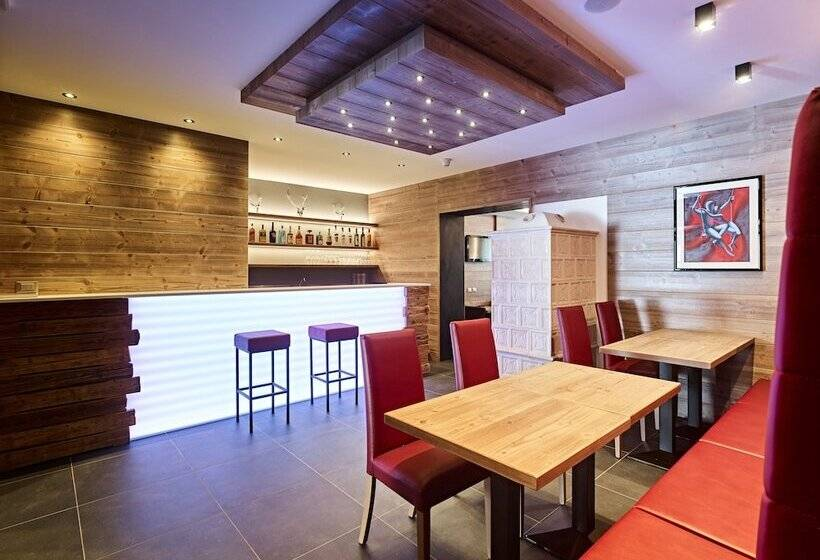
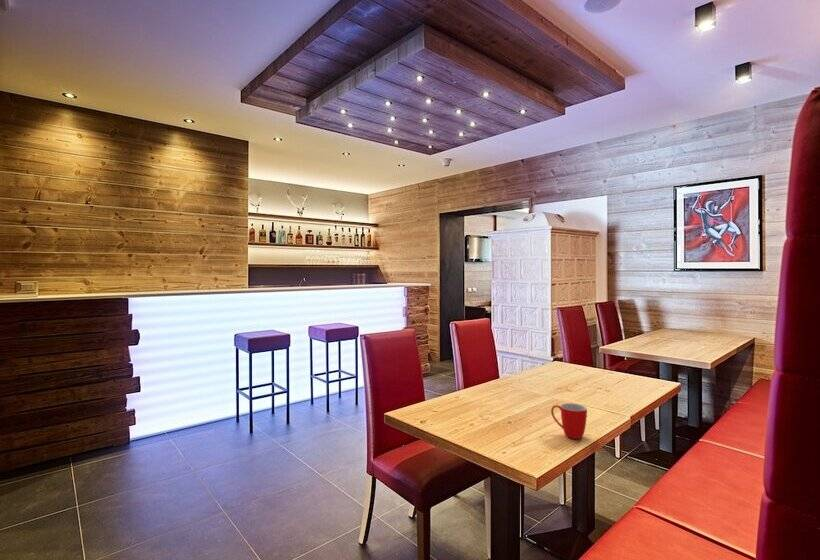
+ mug [550,402,588,440]
